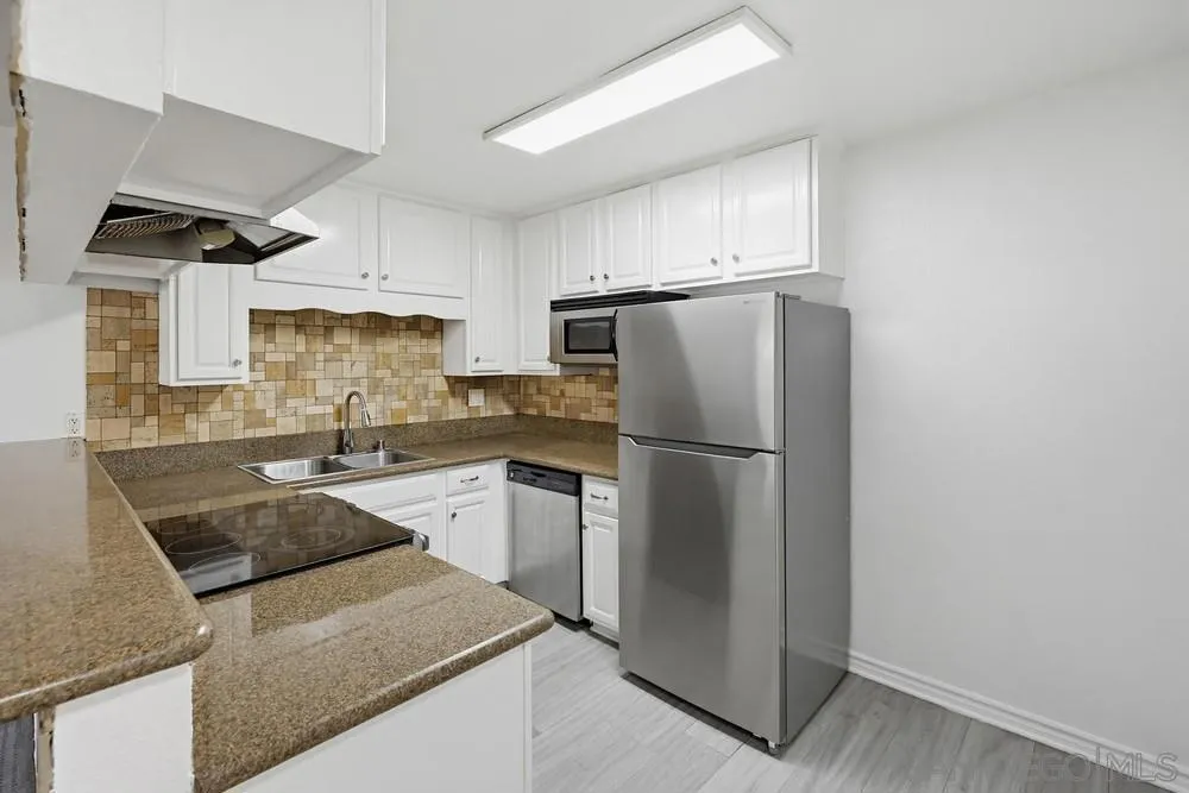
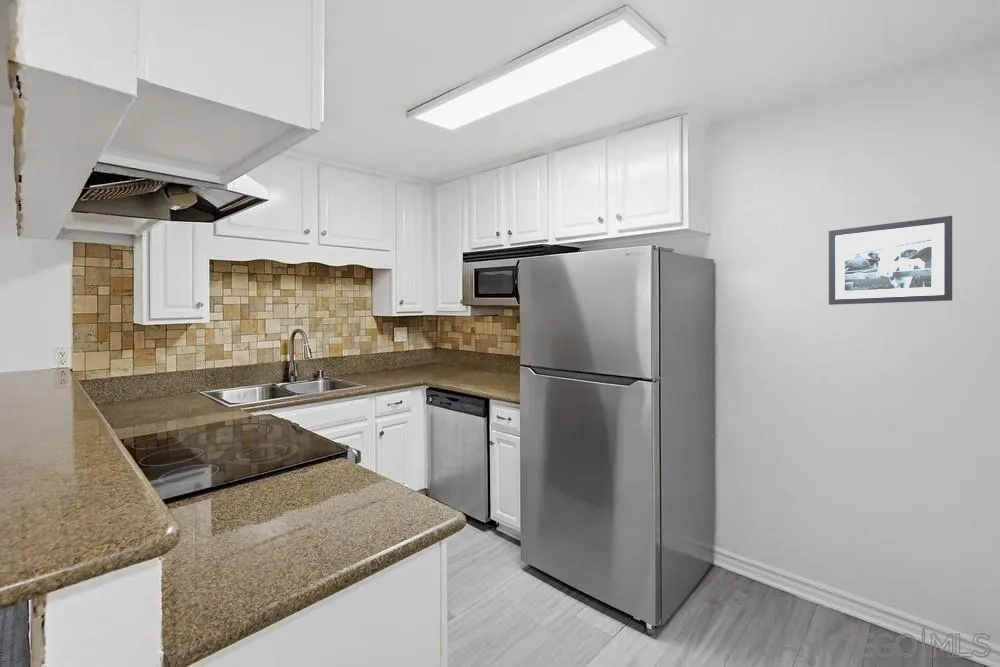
+ picture frame [828,215,953,306]
